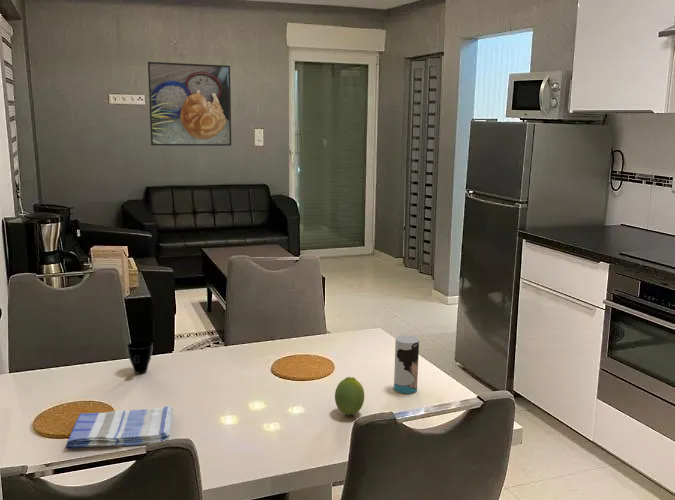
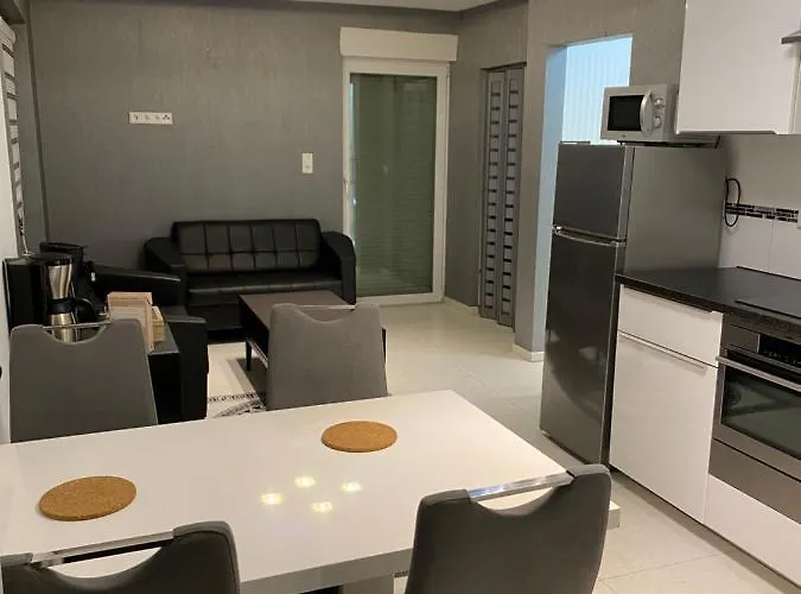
- fruit [334,376,365,417]
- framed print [147,61,232,147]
- dish towel [65,405,174,450]
- cup [126,340,154,374]
- cup [393,335,420,394]
